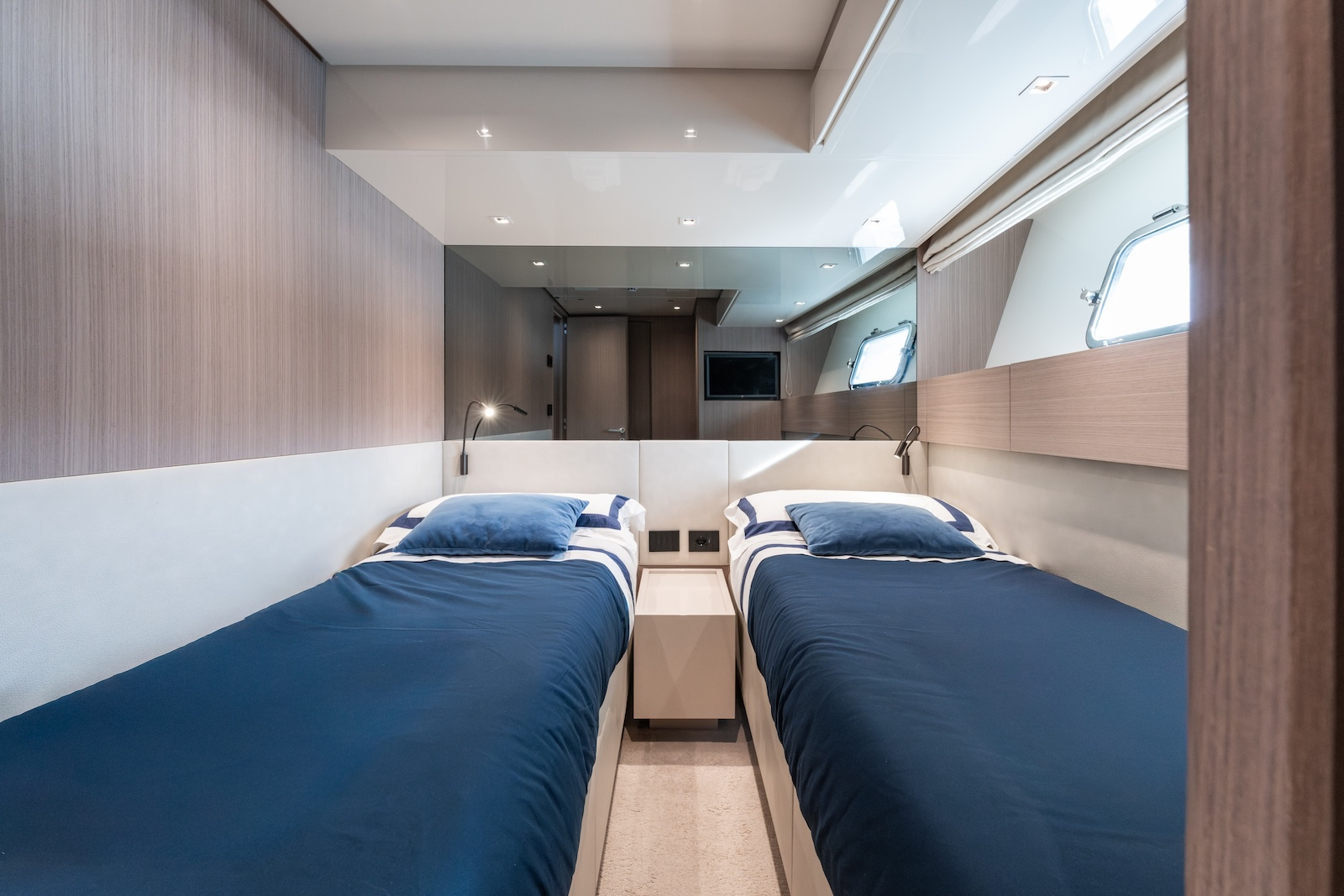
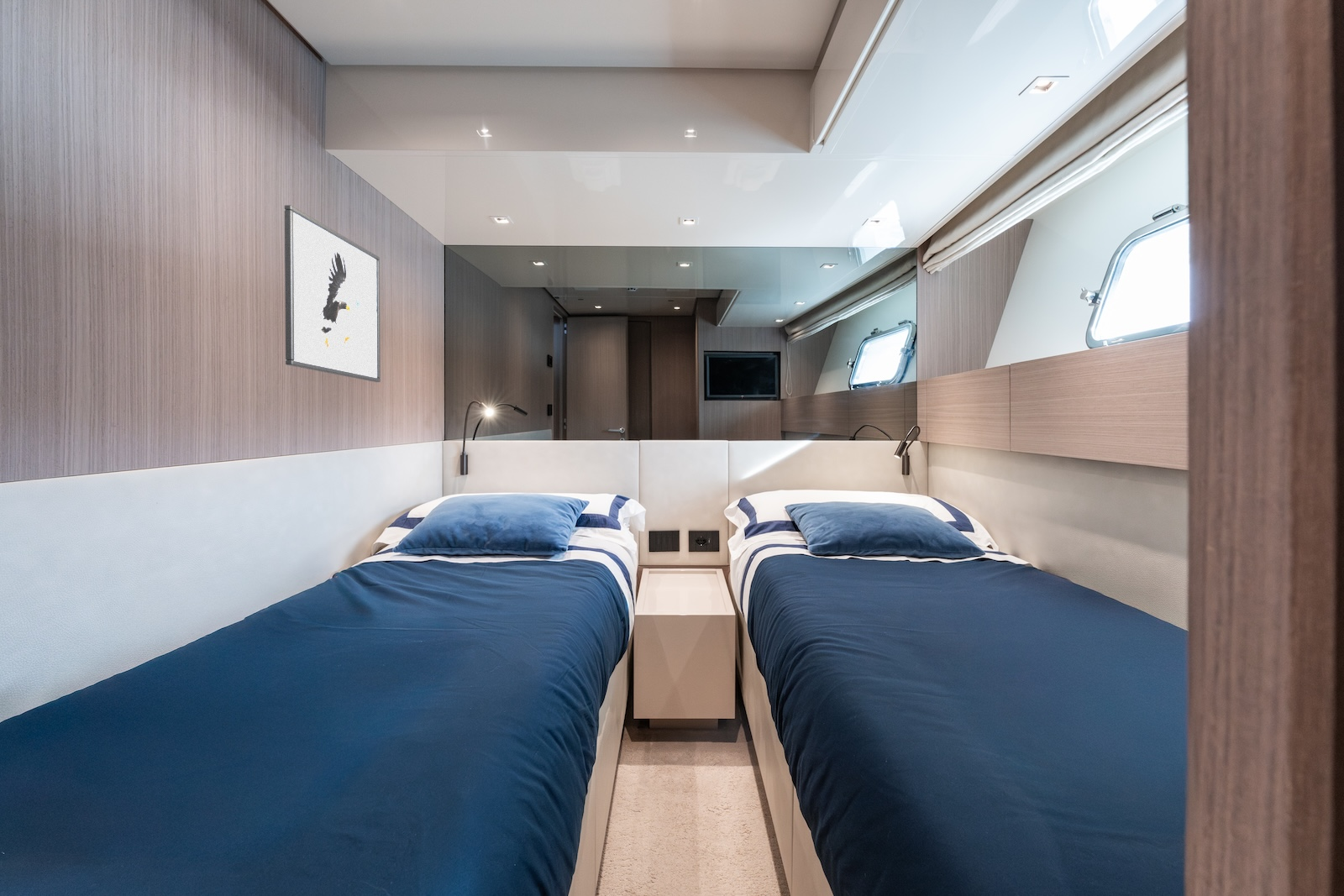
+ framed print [284,204,381,383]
